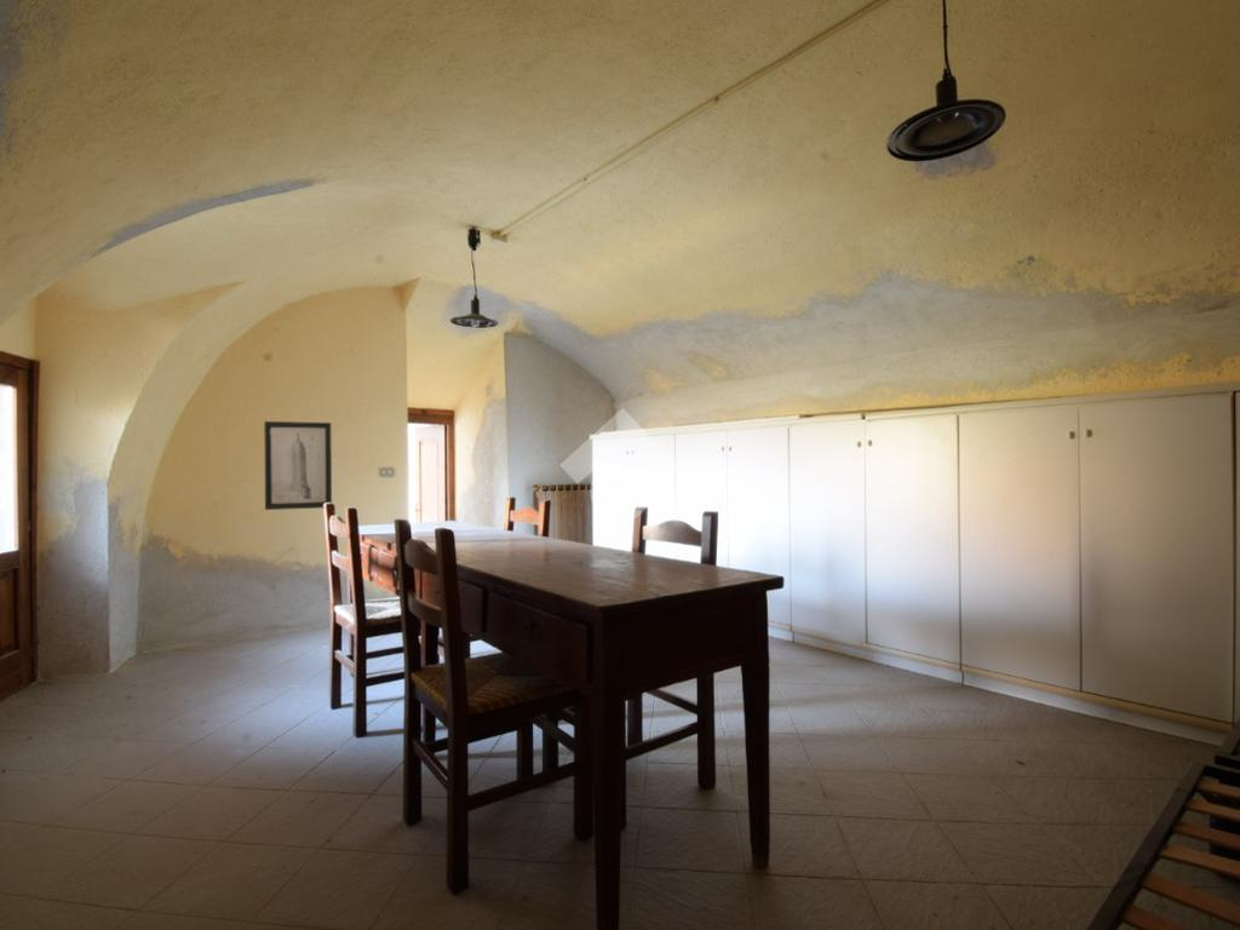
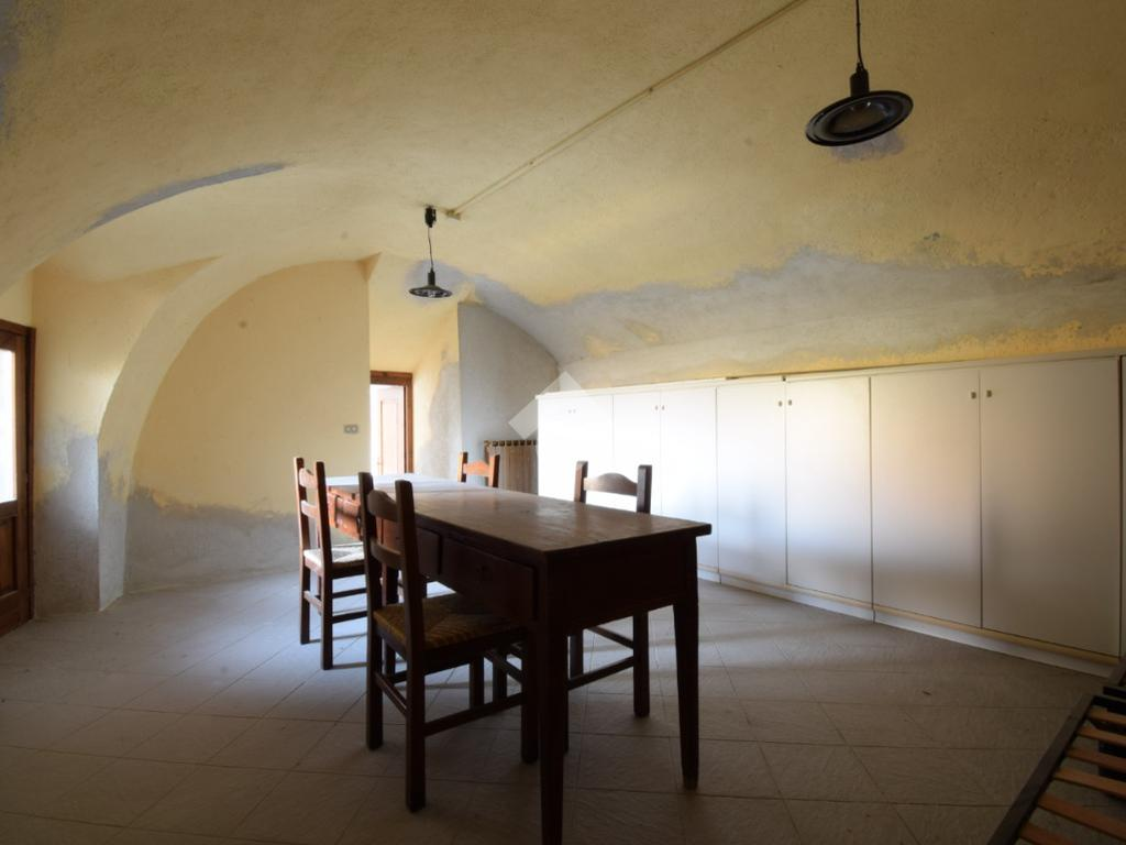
- wall art [263,420,333,511]
